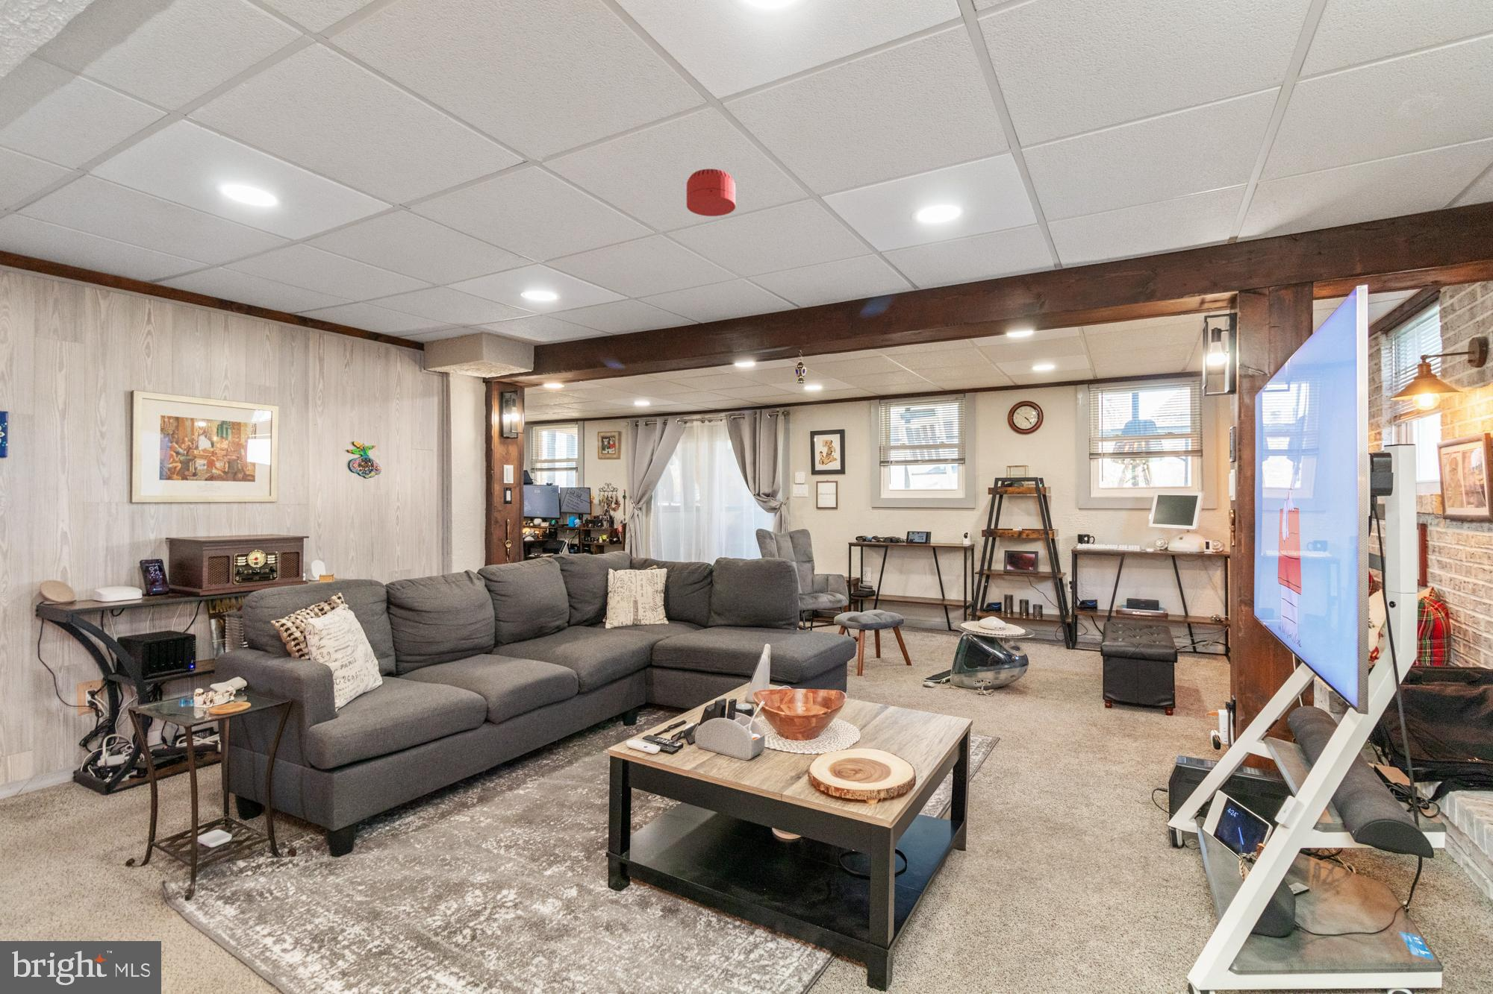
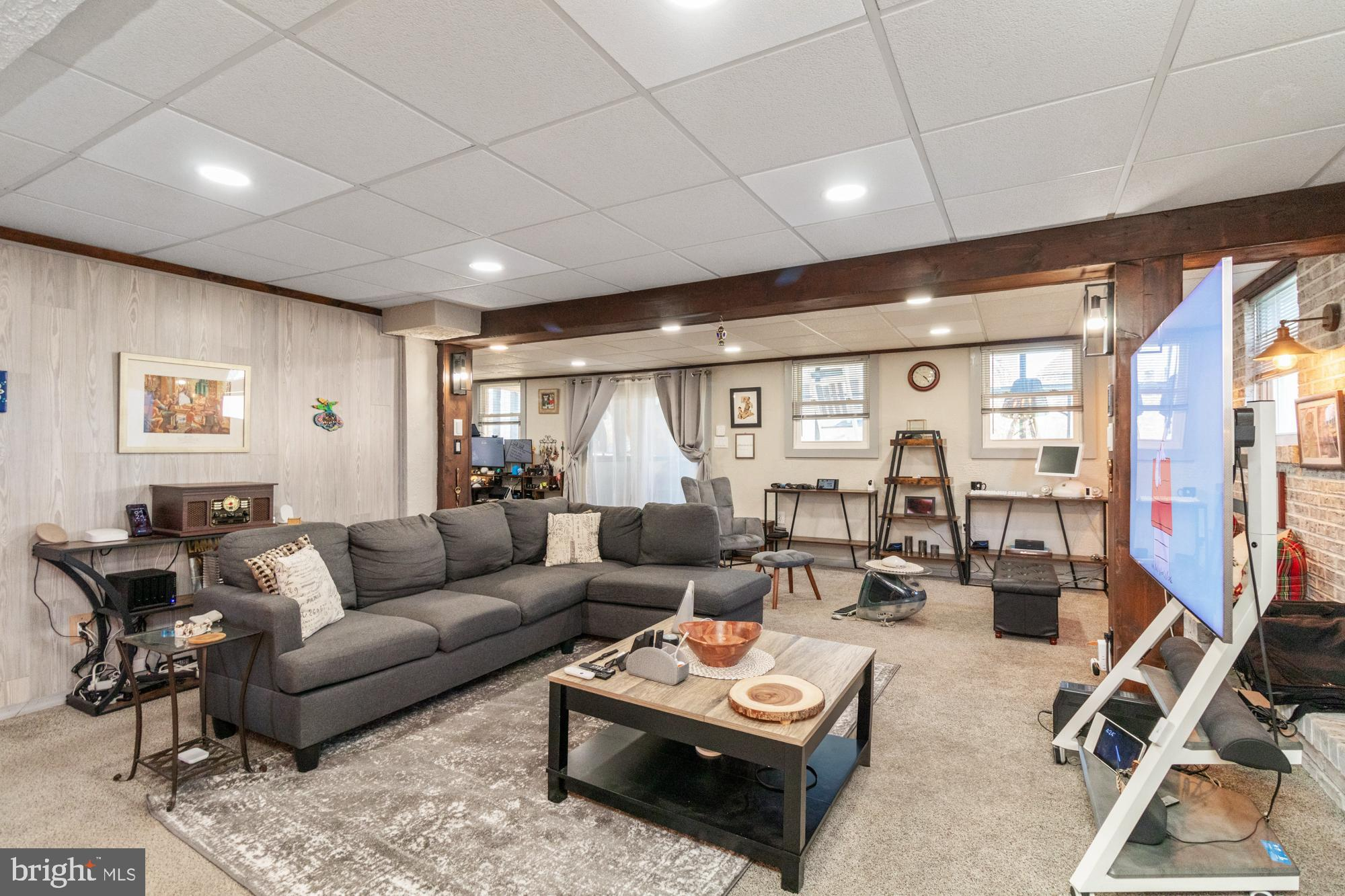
- smoke detector [686,168,736,217]
